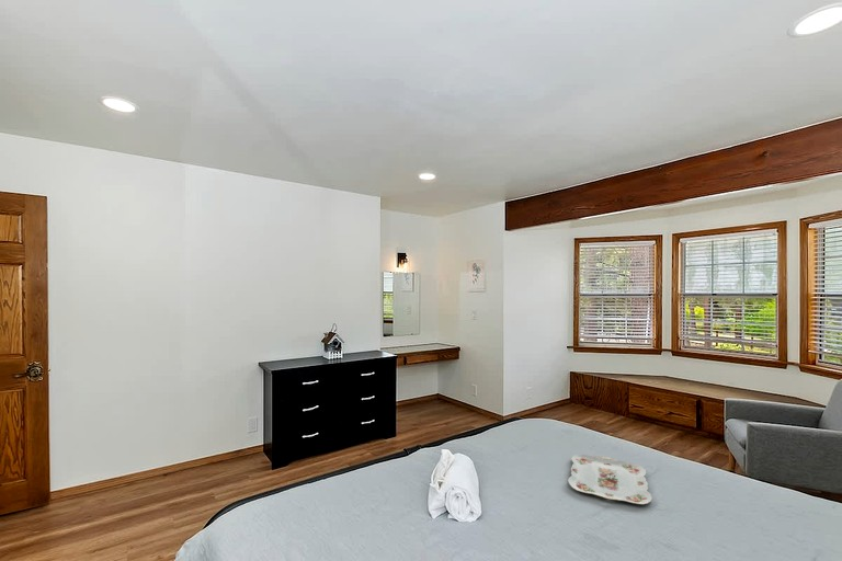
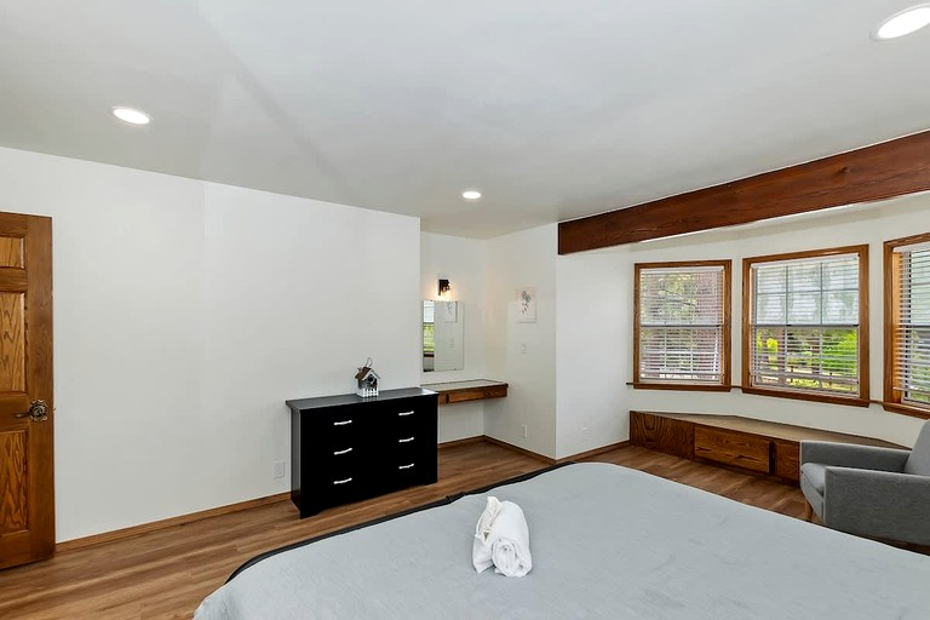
- serving tray [567,454,653,505]
